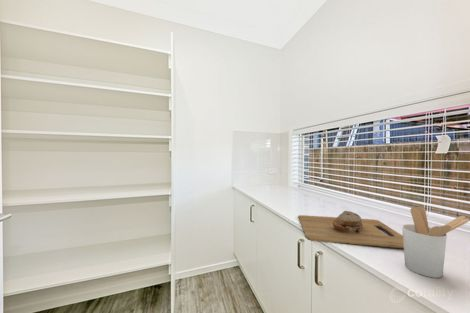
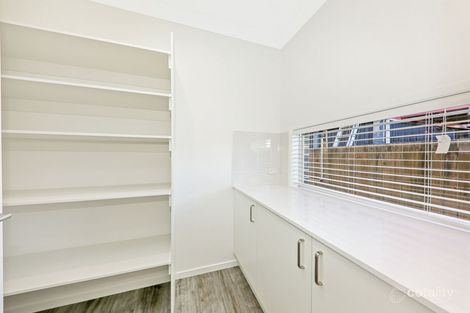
- cutting board [297,210,404,249]
- utensil holder [401,206,470,279]
